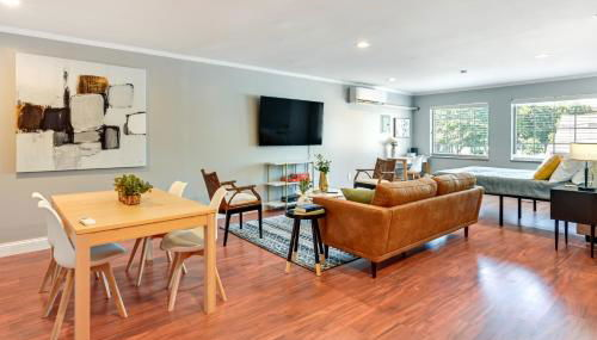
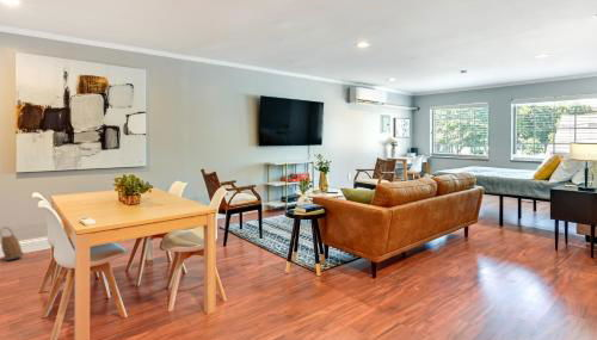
+ basket [0,225,25,261]
